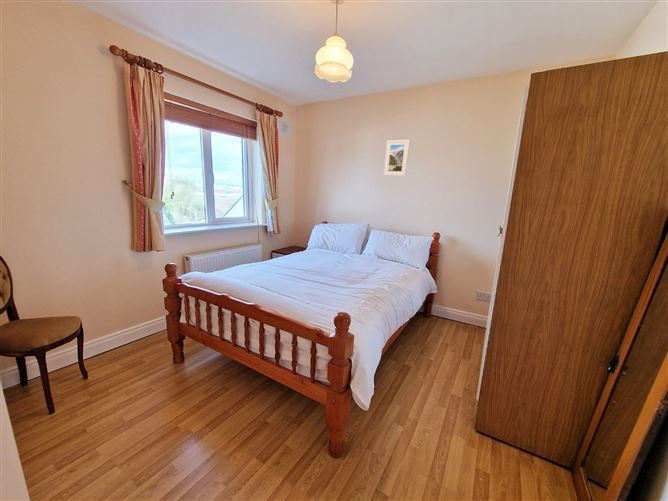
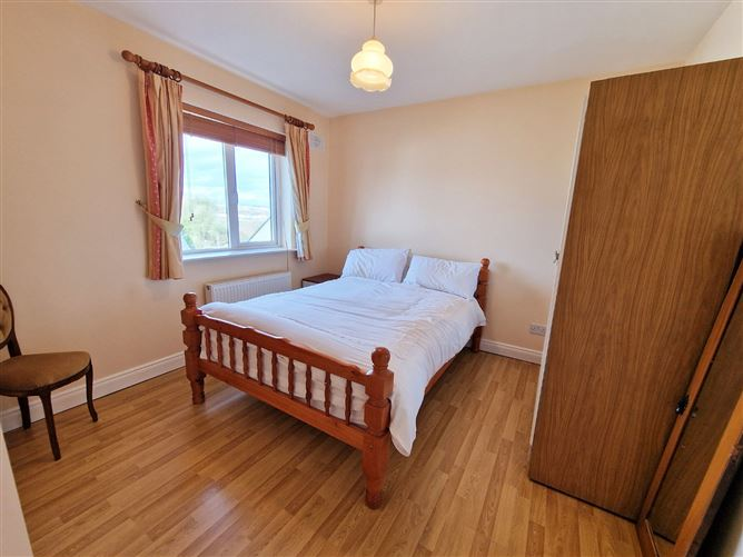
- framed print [383,139,411,177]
